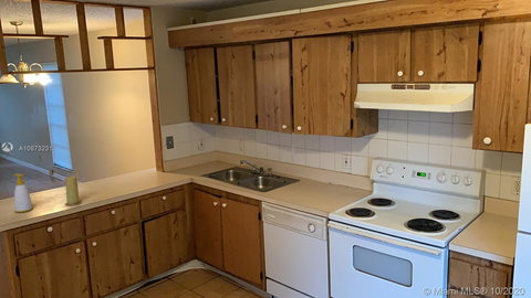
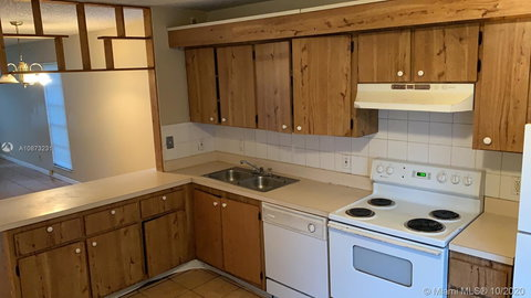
- soap bottle [12,173,34,213]
- candle [64,175,83,206]
